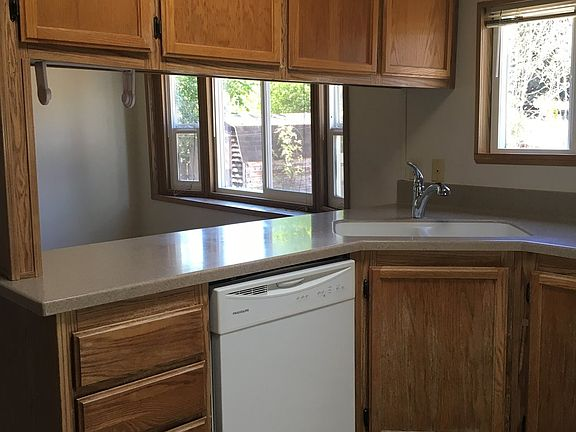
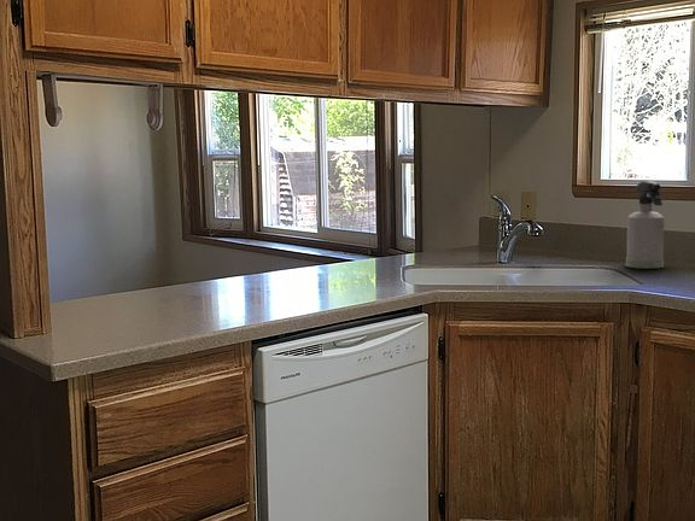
+ spray bottle [625,180,665,269]
